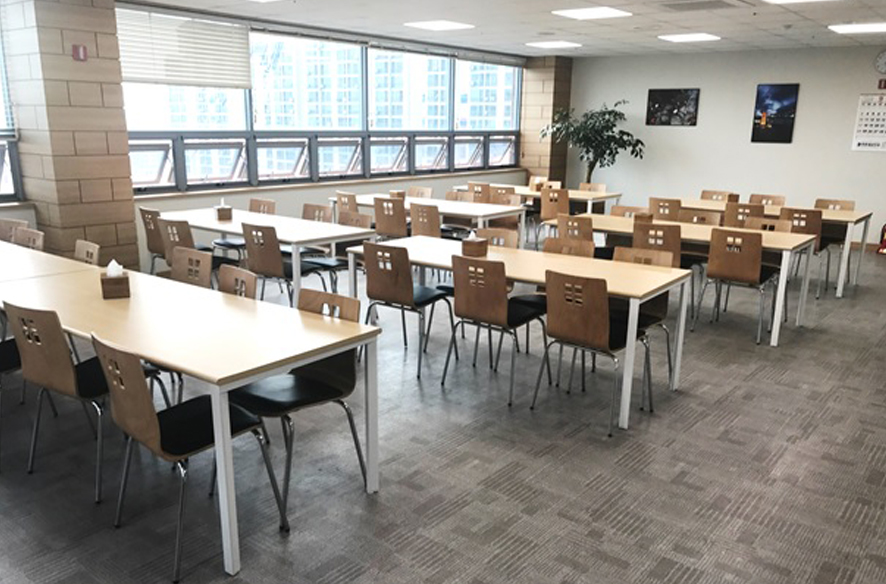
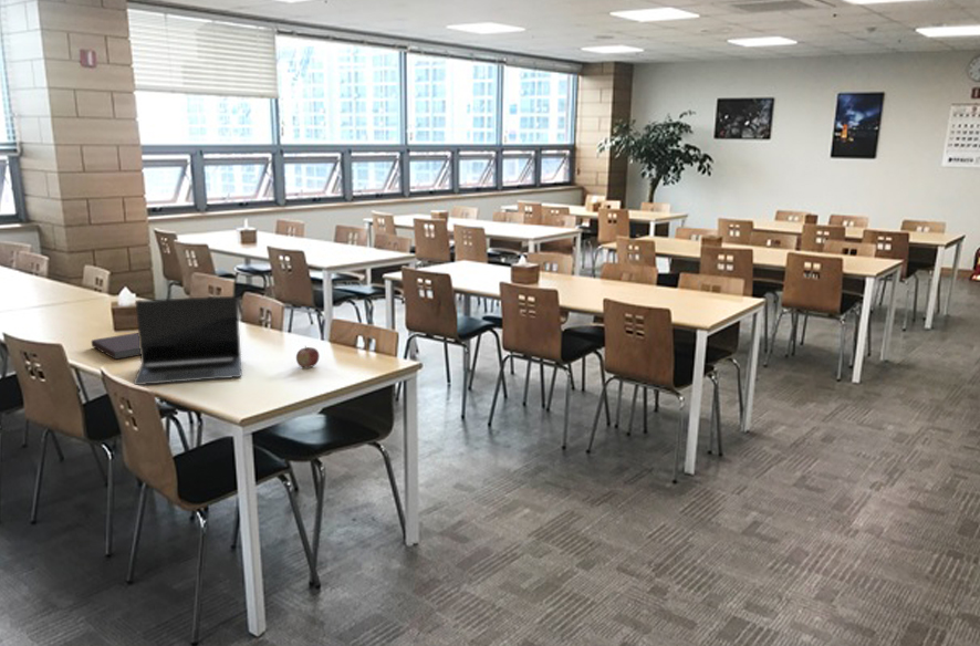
+ laptop [133,295,243,386]
+ apple [295,345,321,368]
+ notebook [91,332,140,361]
